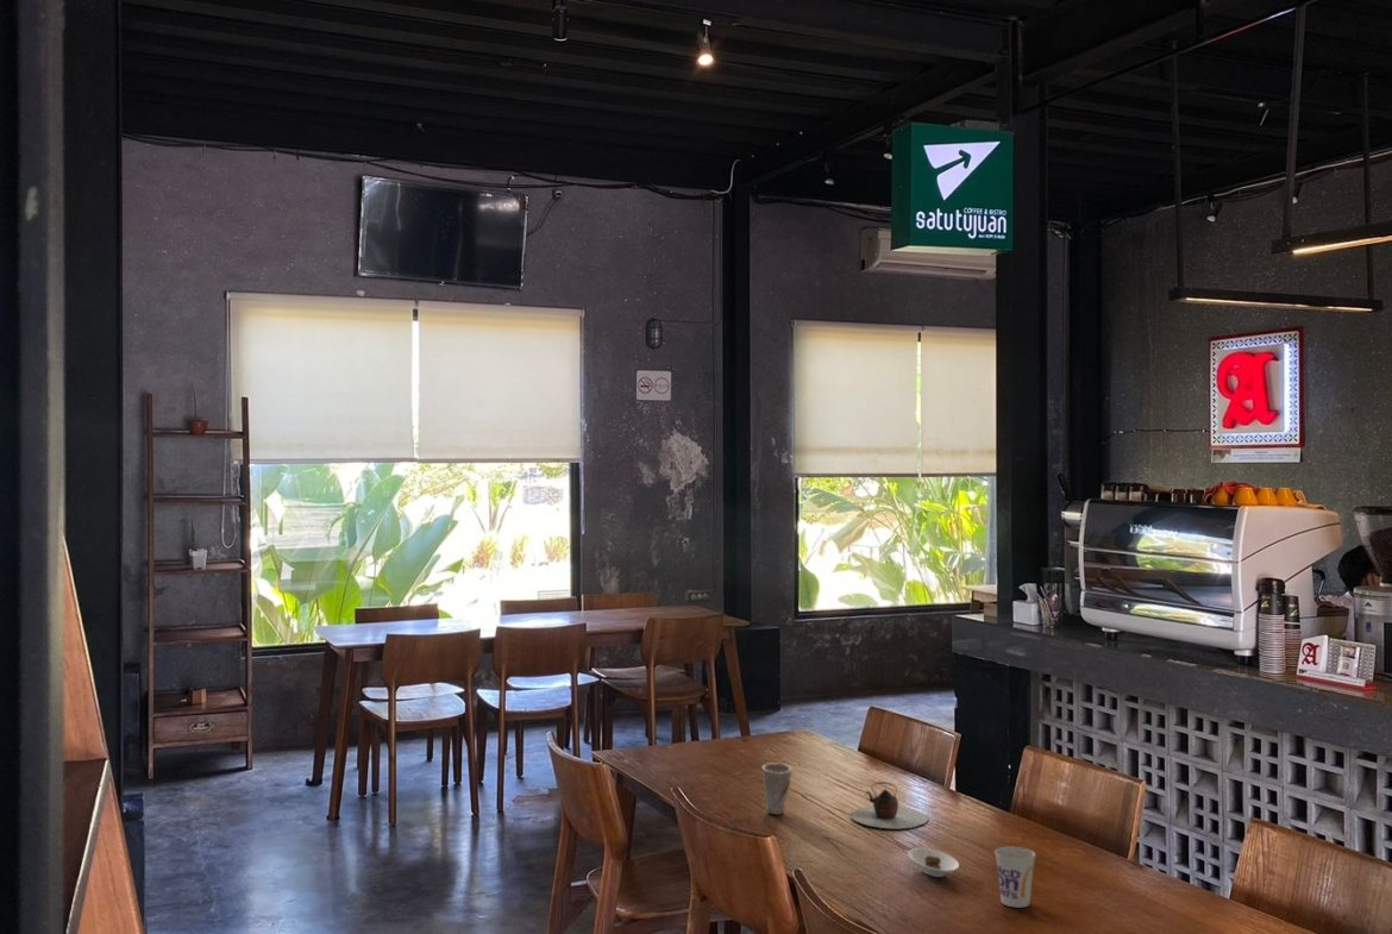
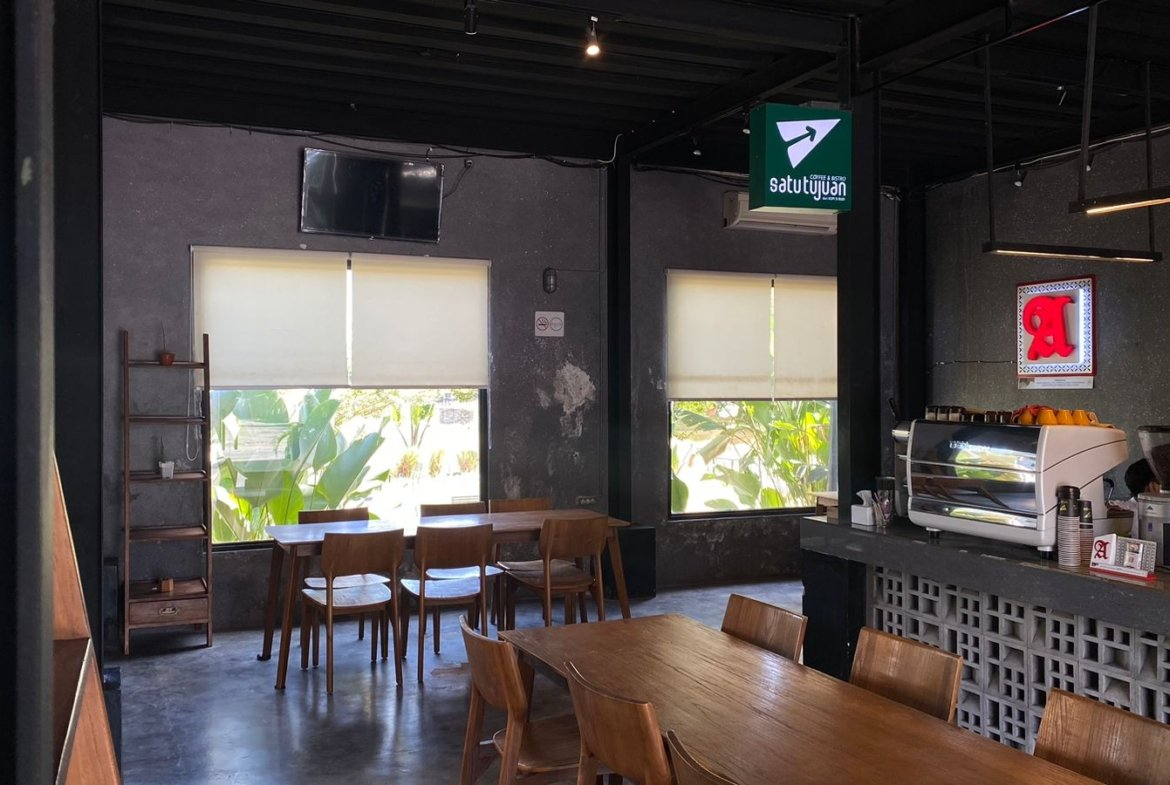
- saucer [908,847,960,878]
- cup [761,761,794,816]
- cup [993,845,1037,909]
- teapot [849,781,929,829]
